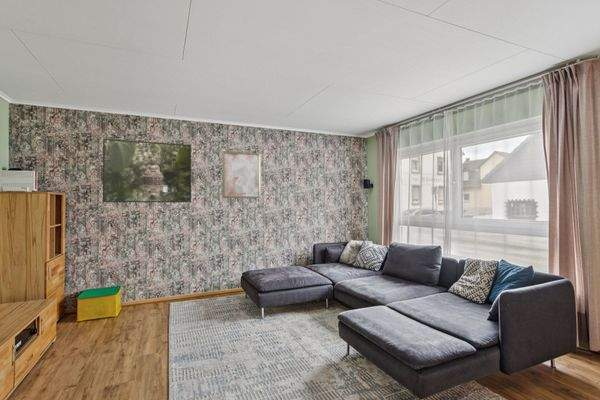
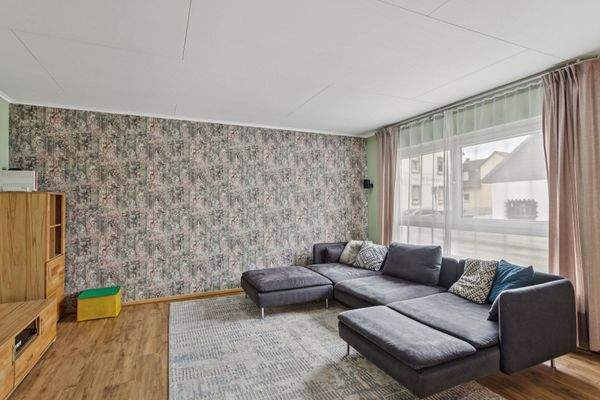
- wall art [221,150,262,199]
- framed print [102,138,192,203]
